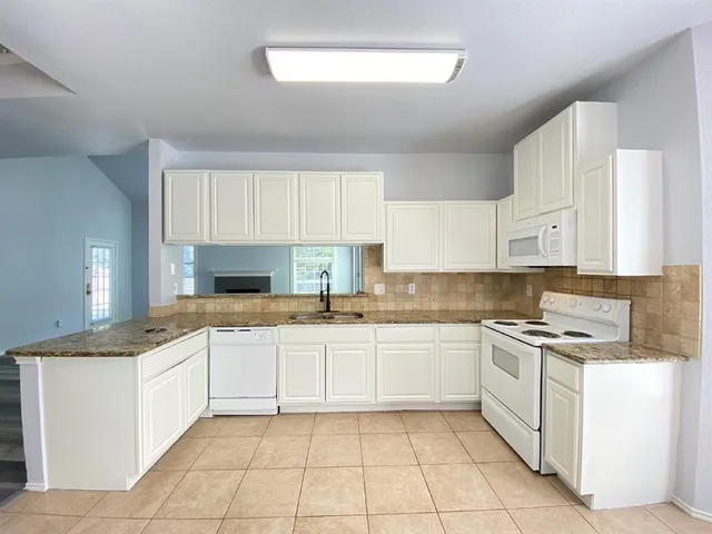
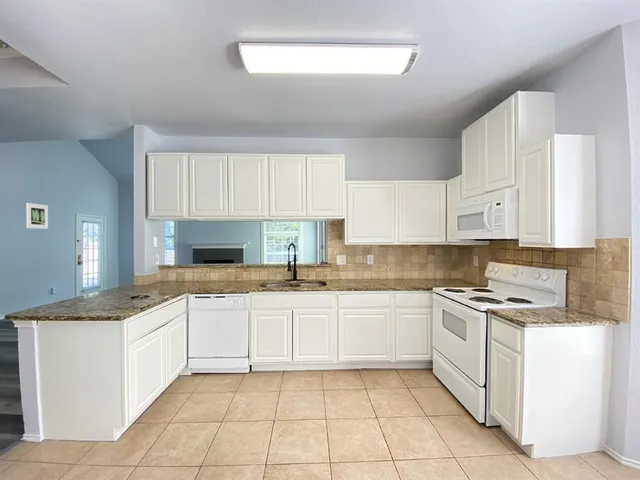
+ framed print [25,202,49,230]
